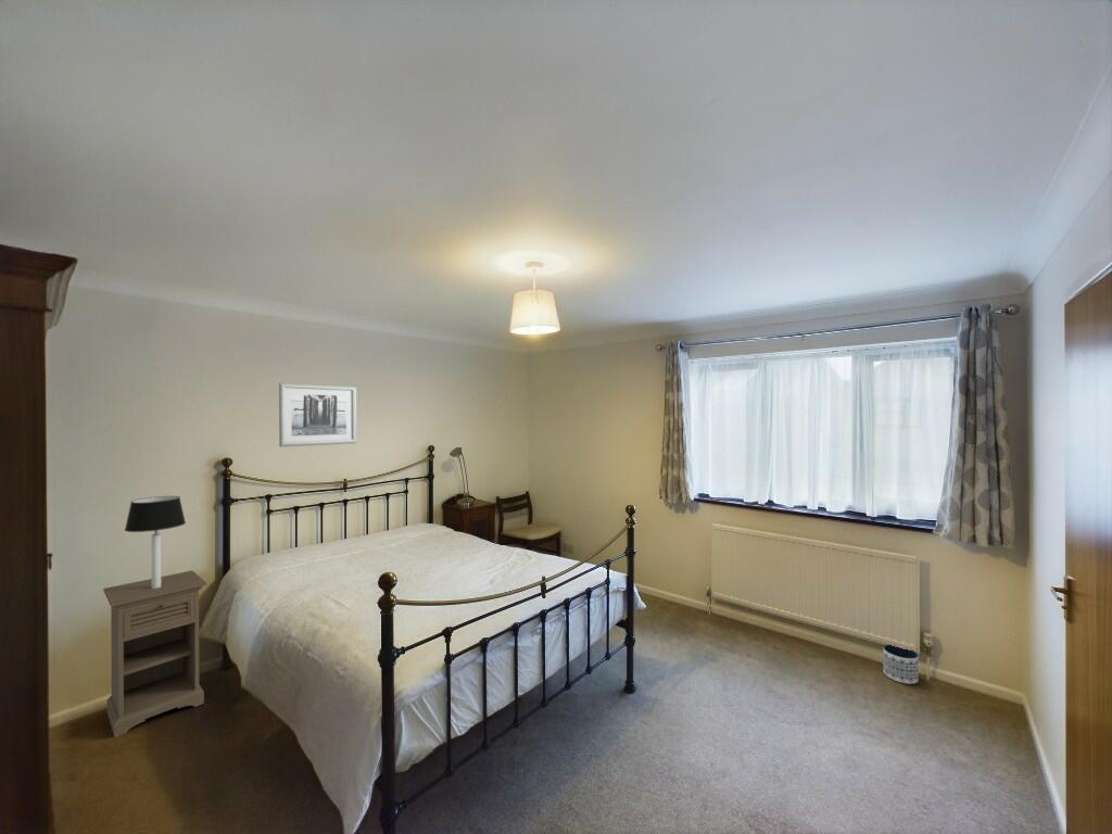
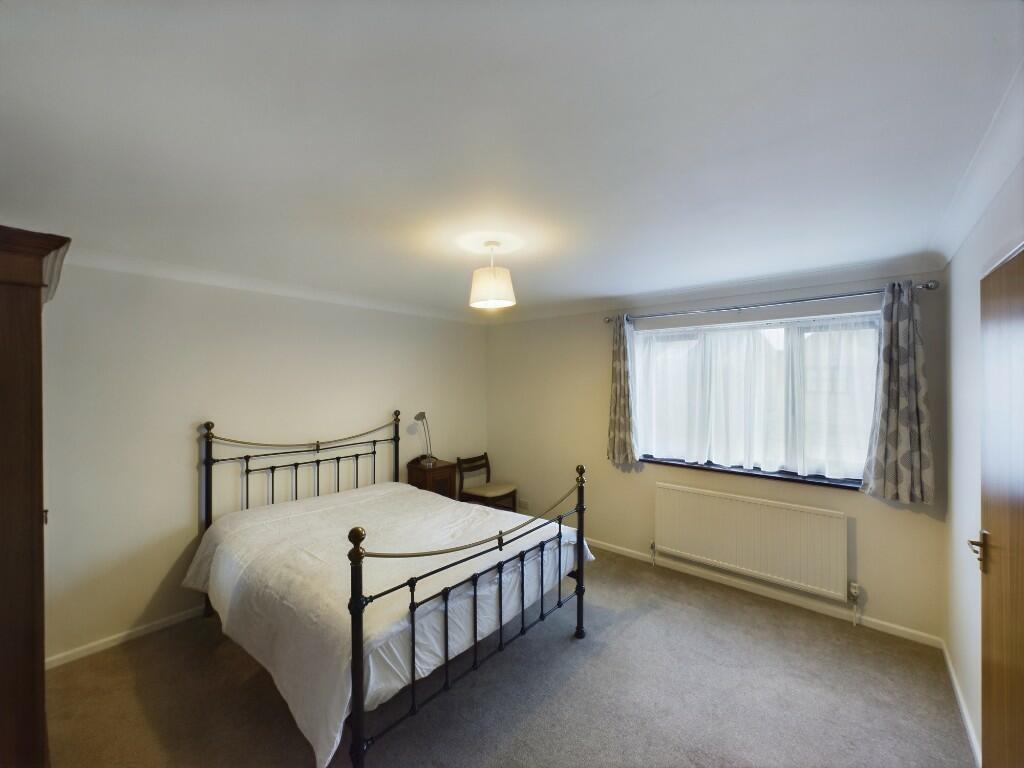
- planter [882,644,920,685]
- nightstand [102,570,207,738]
- wall art [278,382,357,447]
- table lamp [124,495,187,589]
